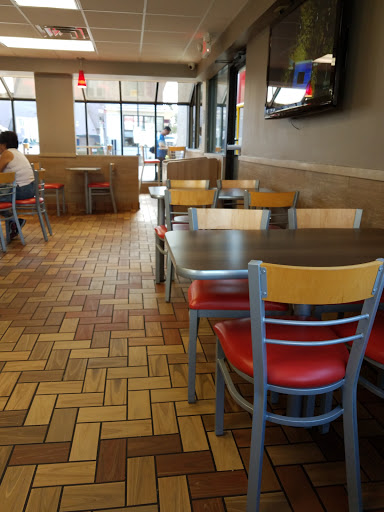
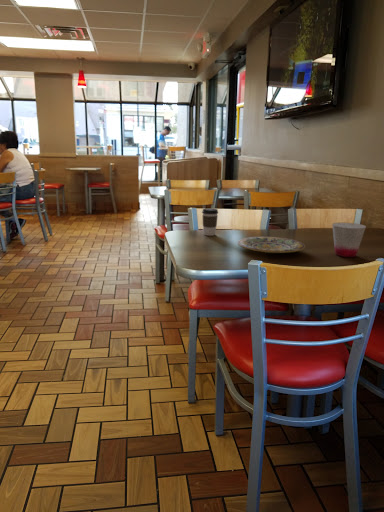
+ plate [237,236,306,254]
+ coffee cup [201,207,219,237]
+ cup [331,222,367,258]
